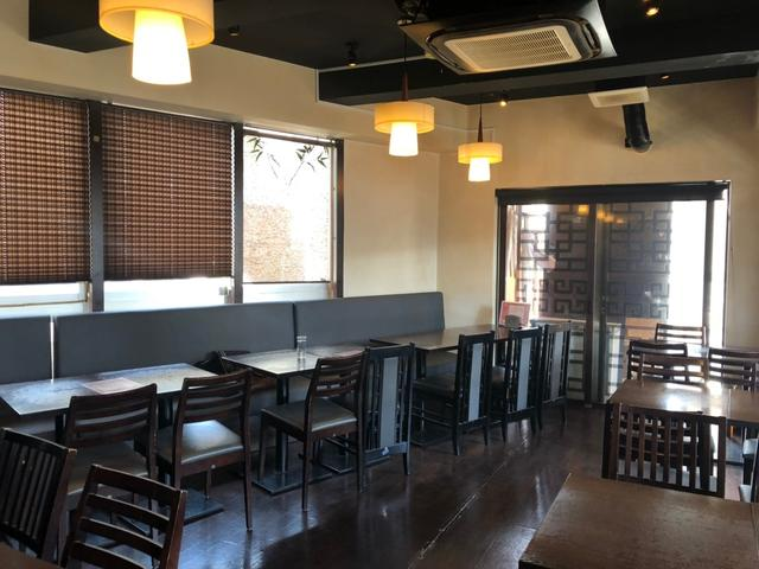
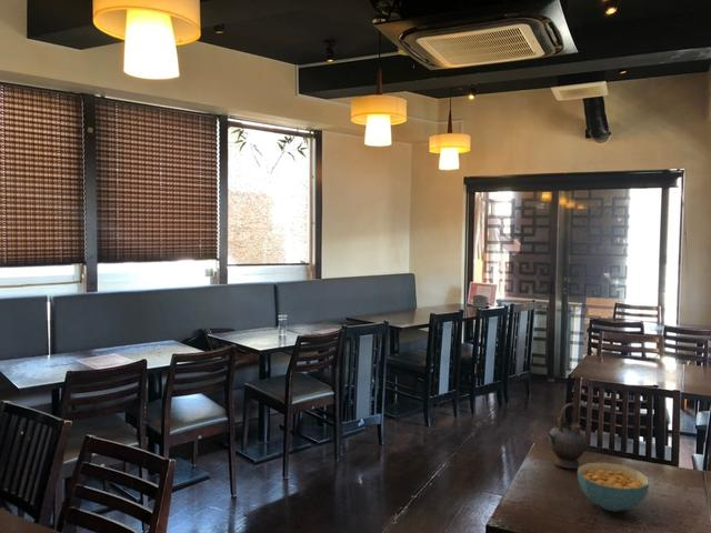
+ teapot [547,402,589,470]
+ cereal bowl [577,462,650,513]
